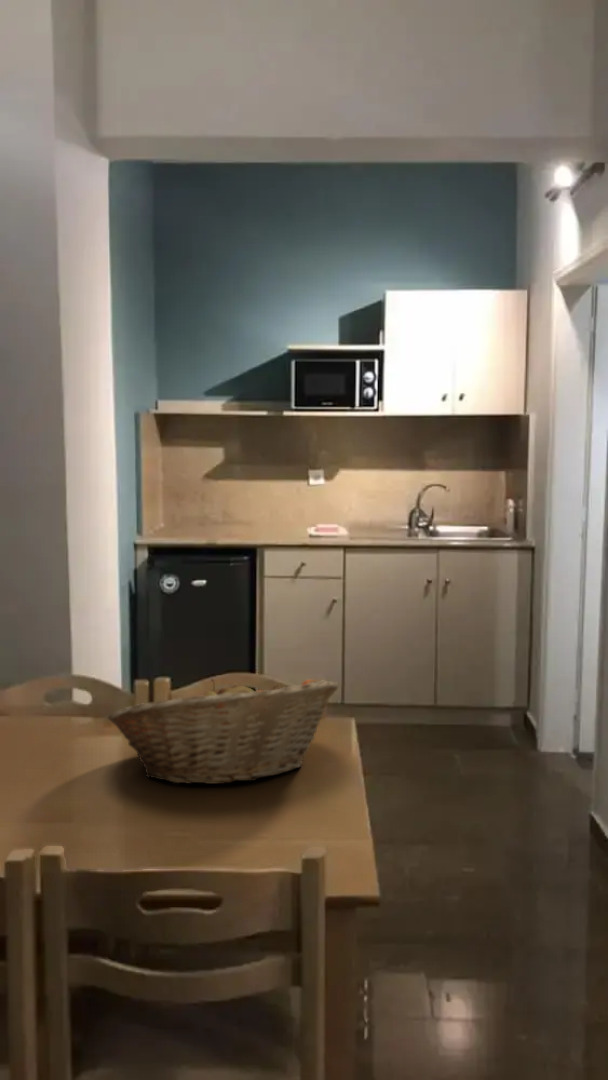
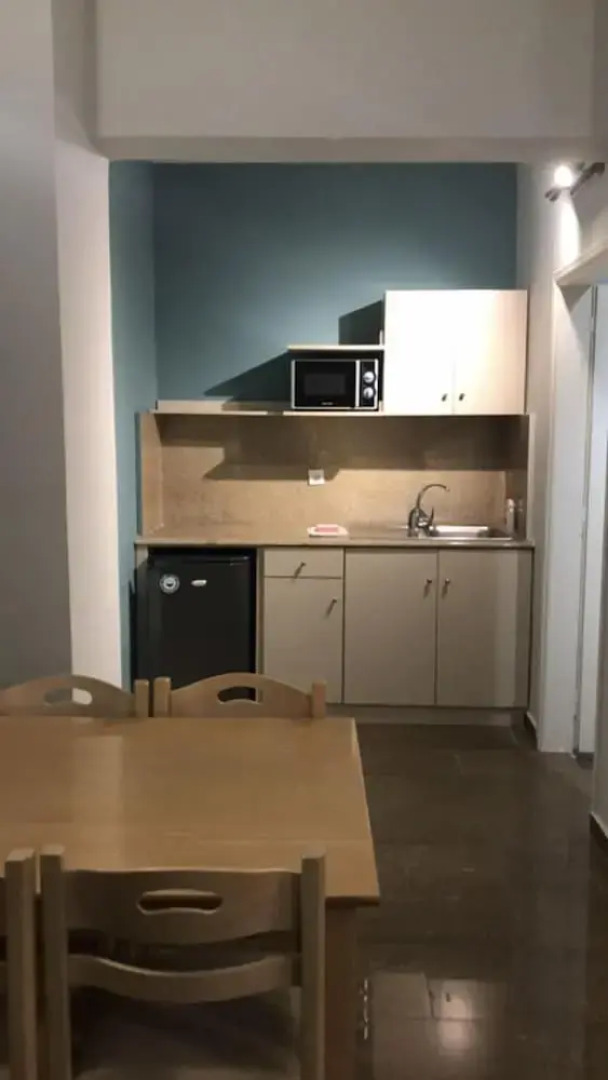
- fruit basket [107,677,339,785]
